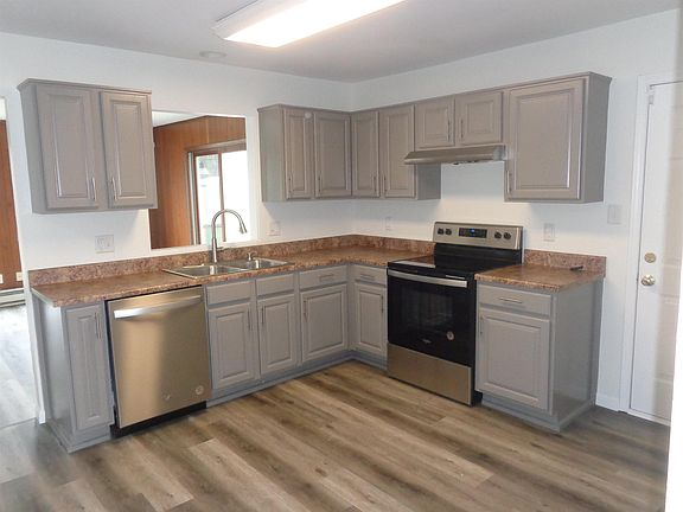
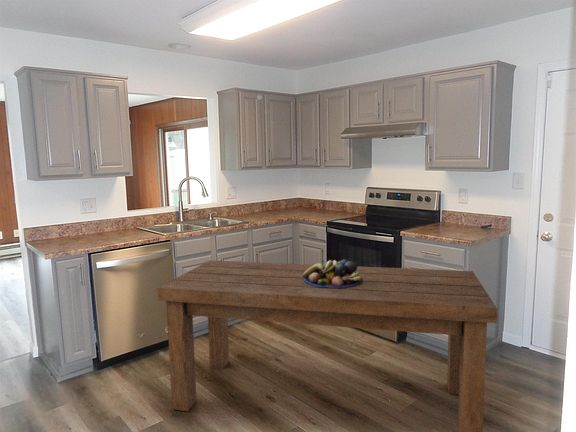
+ fruit bowl [303,259,363,288]
+ dining table [156,259,499,432]
